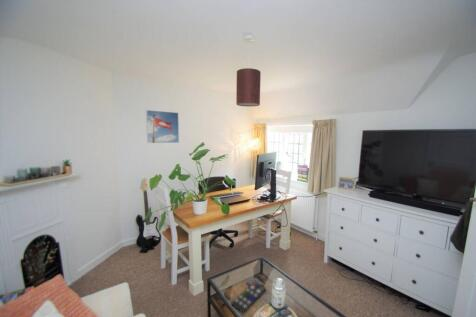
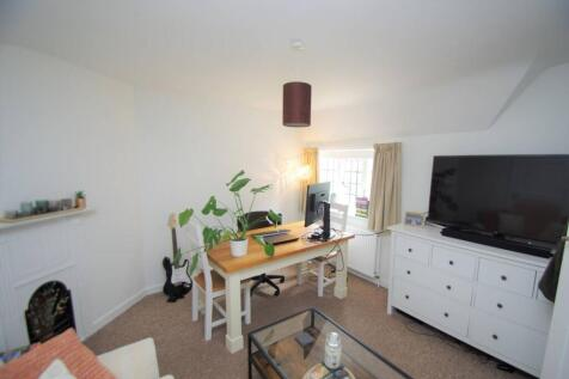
- remote control [231,281,267,314]
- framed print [145,109,180,144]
